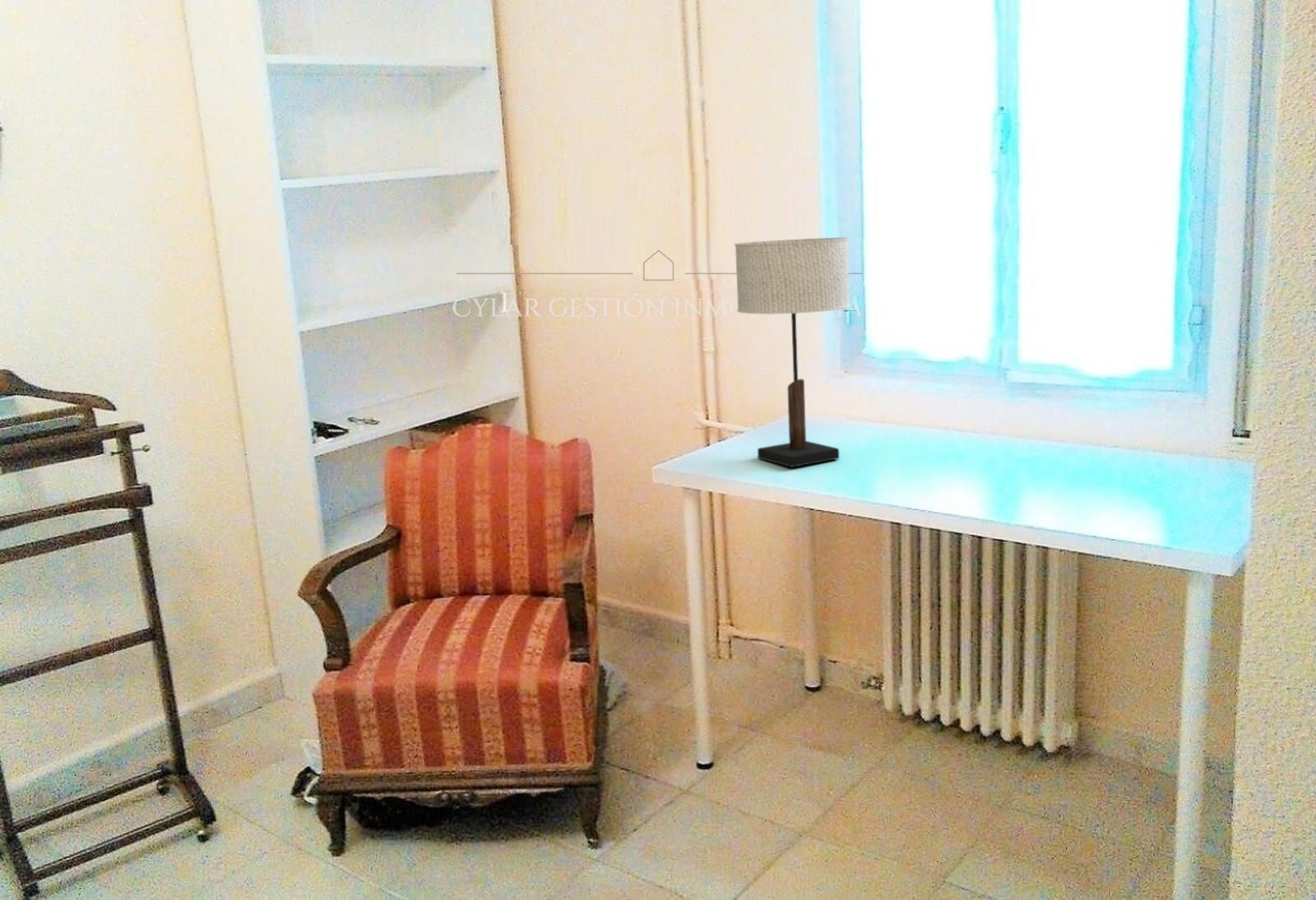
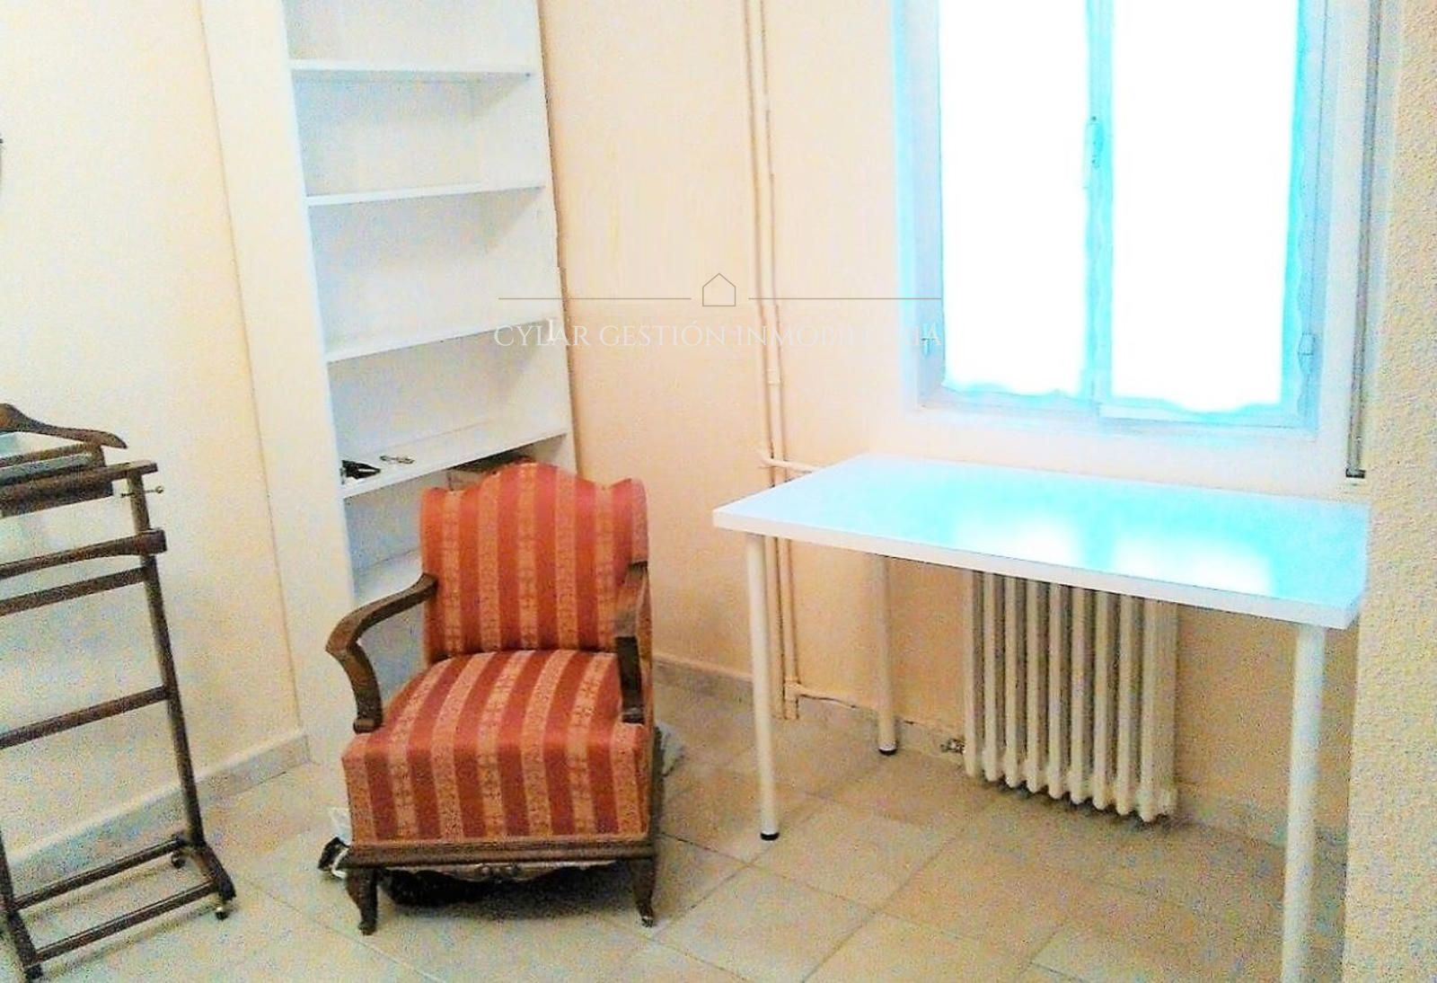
- table lamp [734,237,851,468]
